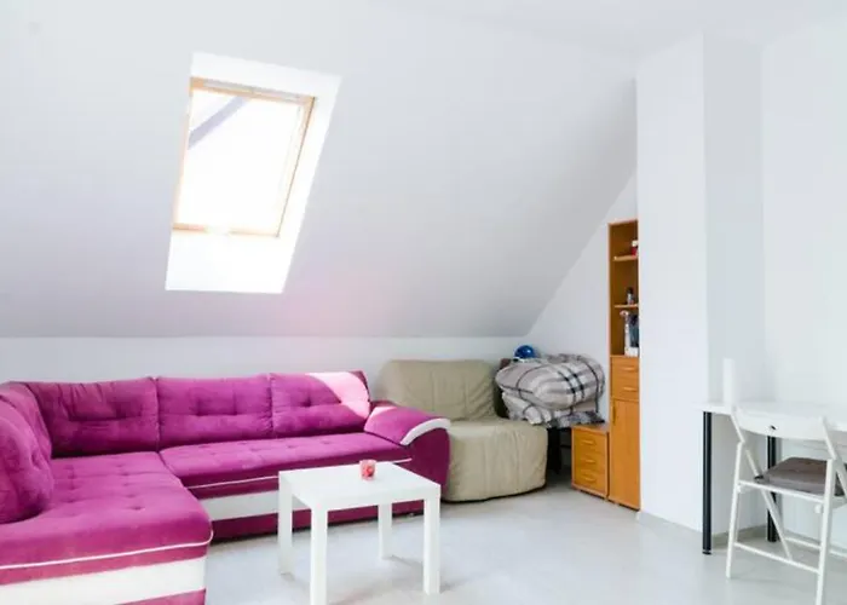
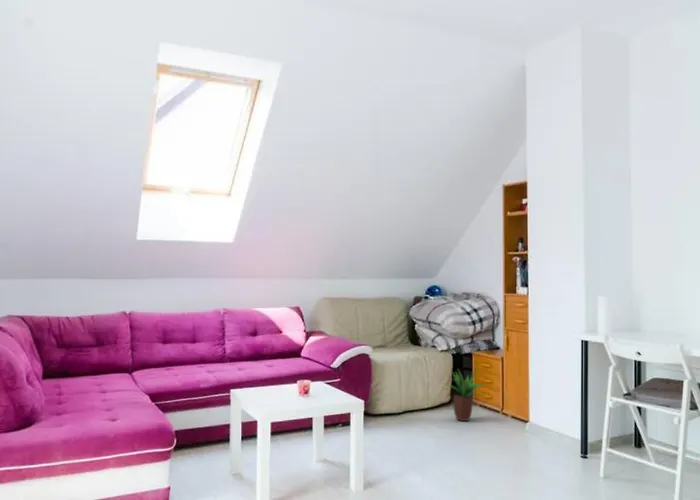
+ potted plant [441,366,489,422]
